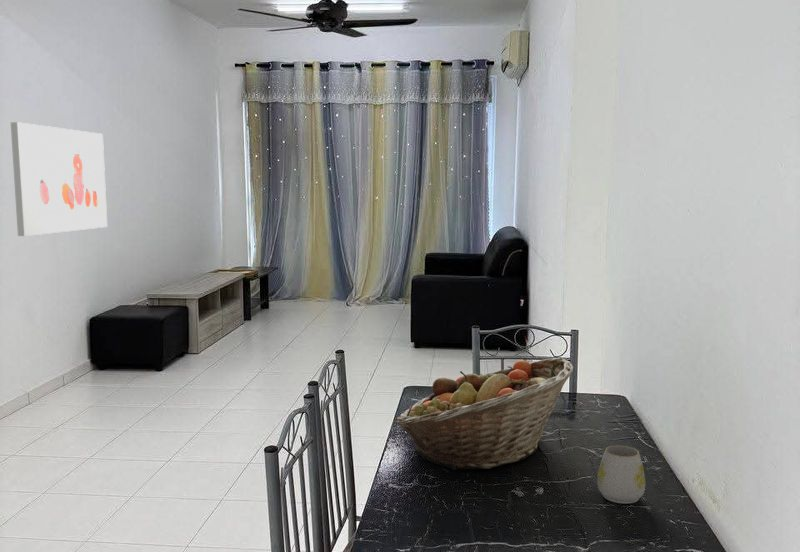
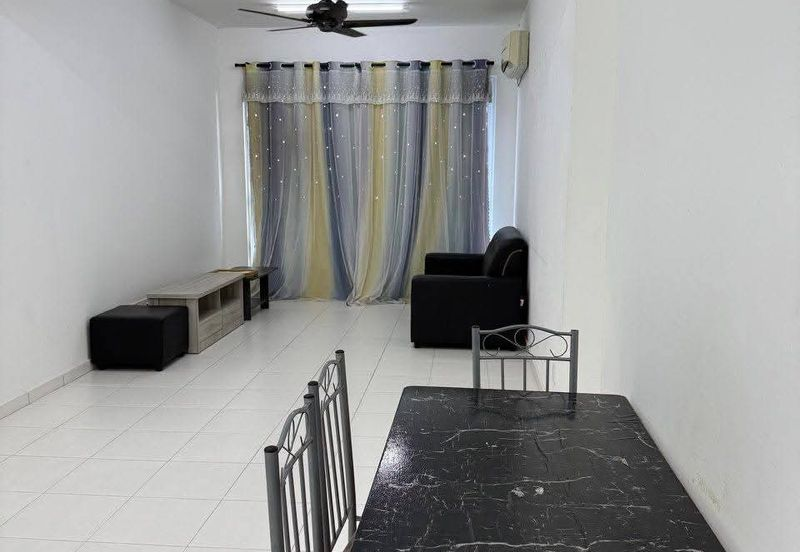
- wall art [10,121,108,237]
- mug [596,444,646,505]
- fruit basket [396,357,574,471]
